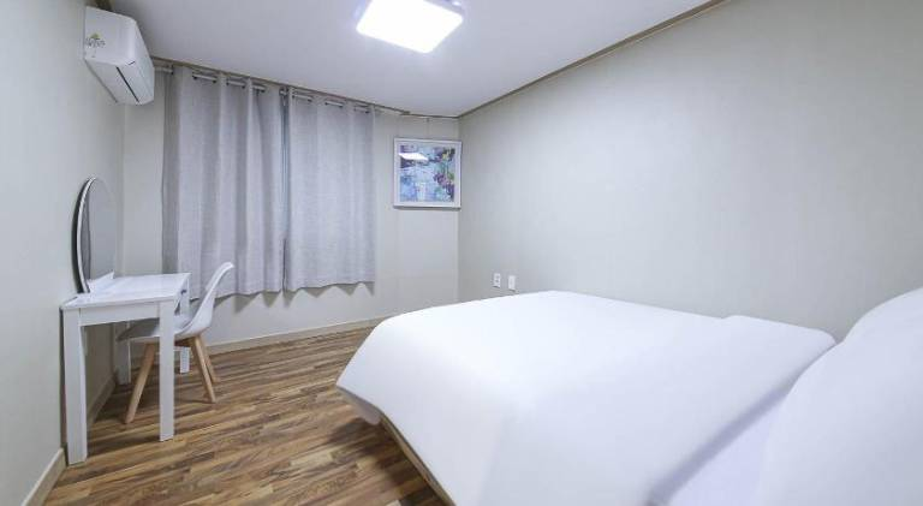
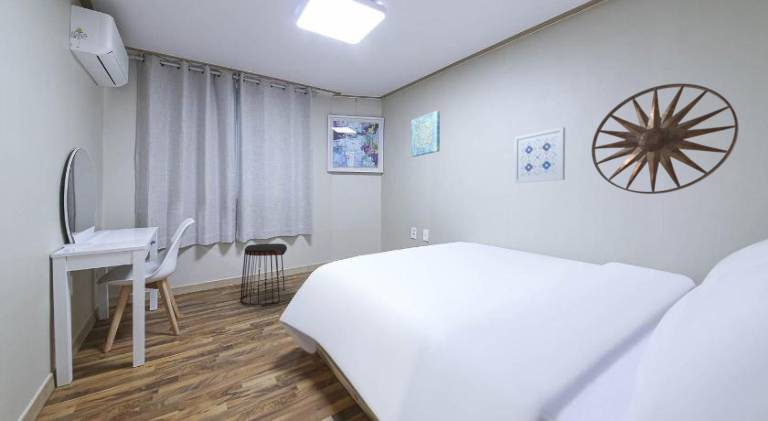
+ wall art [410,110,441,158]
+ stool [239,243,288,306]
+ wall art [591,83,740,195]
+ wall art [513,126,566,184]
